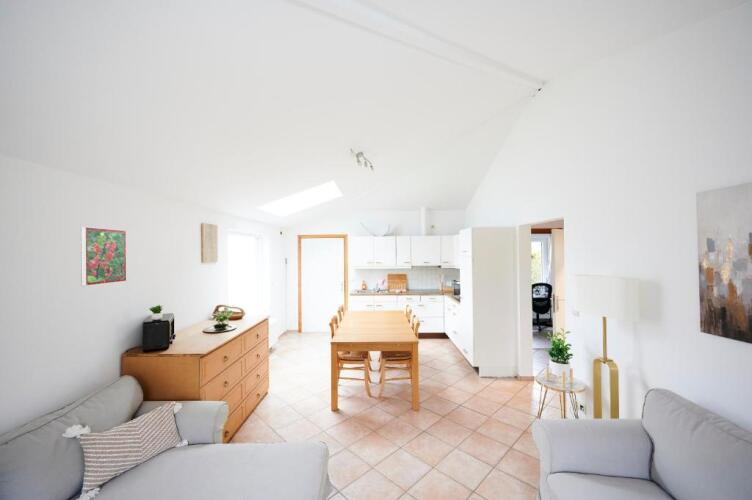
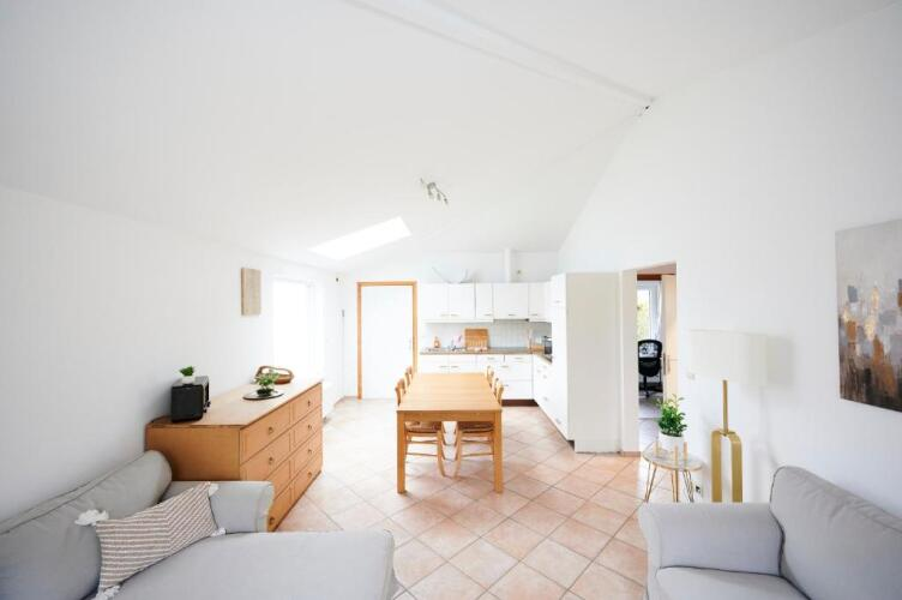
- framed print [80,226,128,287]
